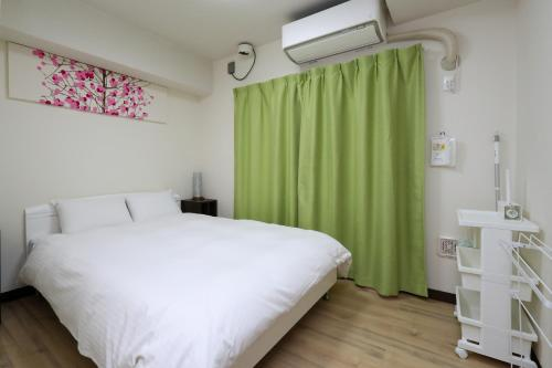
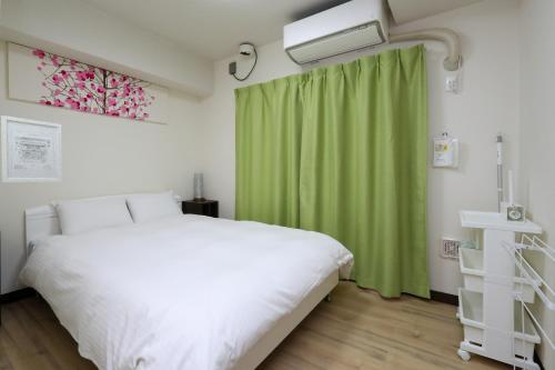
+ wall art [0,114,63,183]
